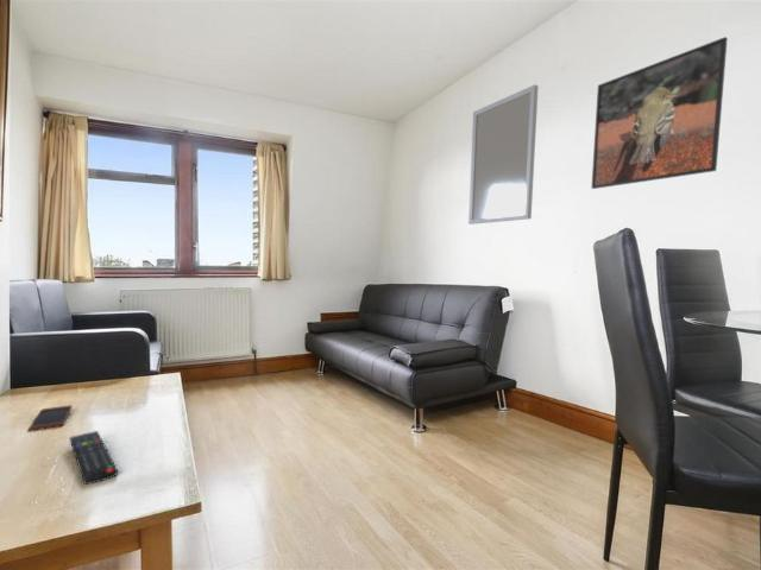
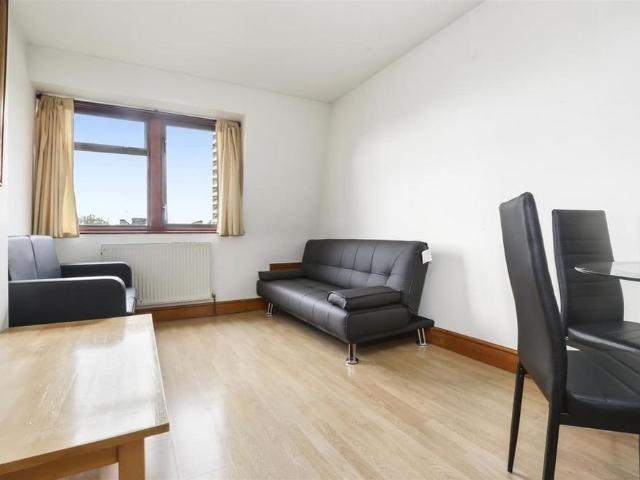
- home mirror [467,83,540,226]
- smartphone [27,404,74,432]
- remote control [69,430,119,486]
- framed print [591,36,729,190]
